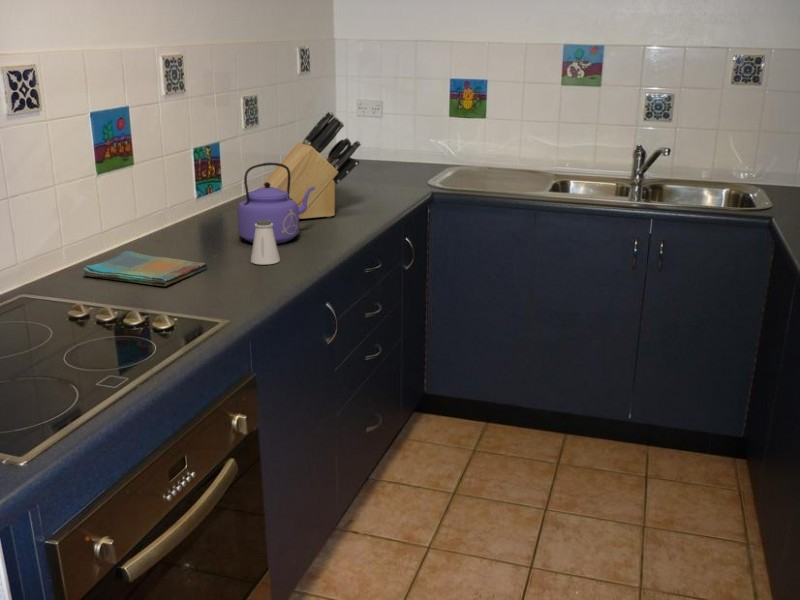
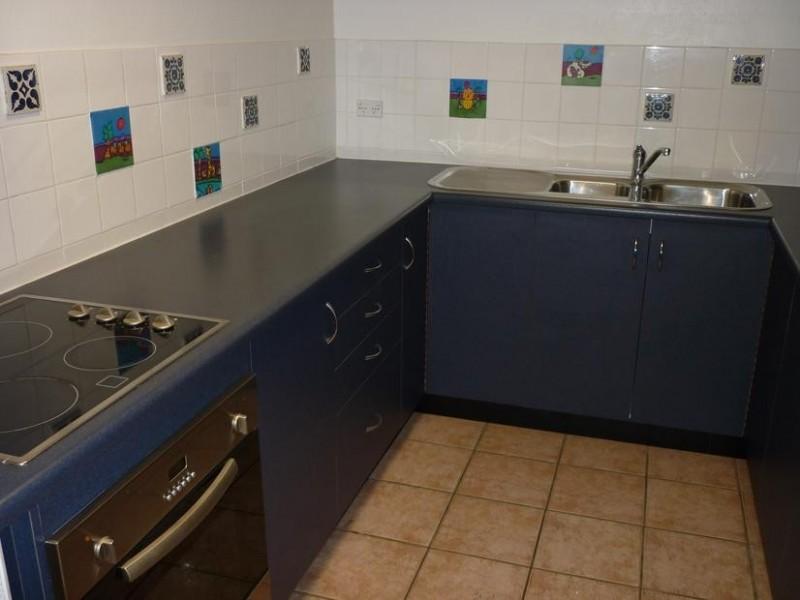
- kettle [236,162,315,245]
- dish towel [81,250,209,287]
- knife block [258,110,362,220]
- saltshaker [250,220,281,266]
